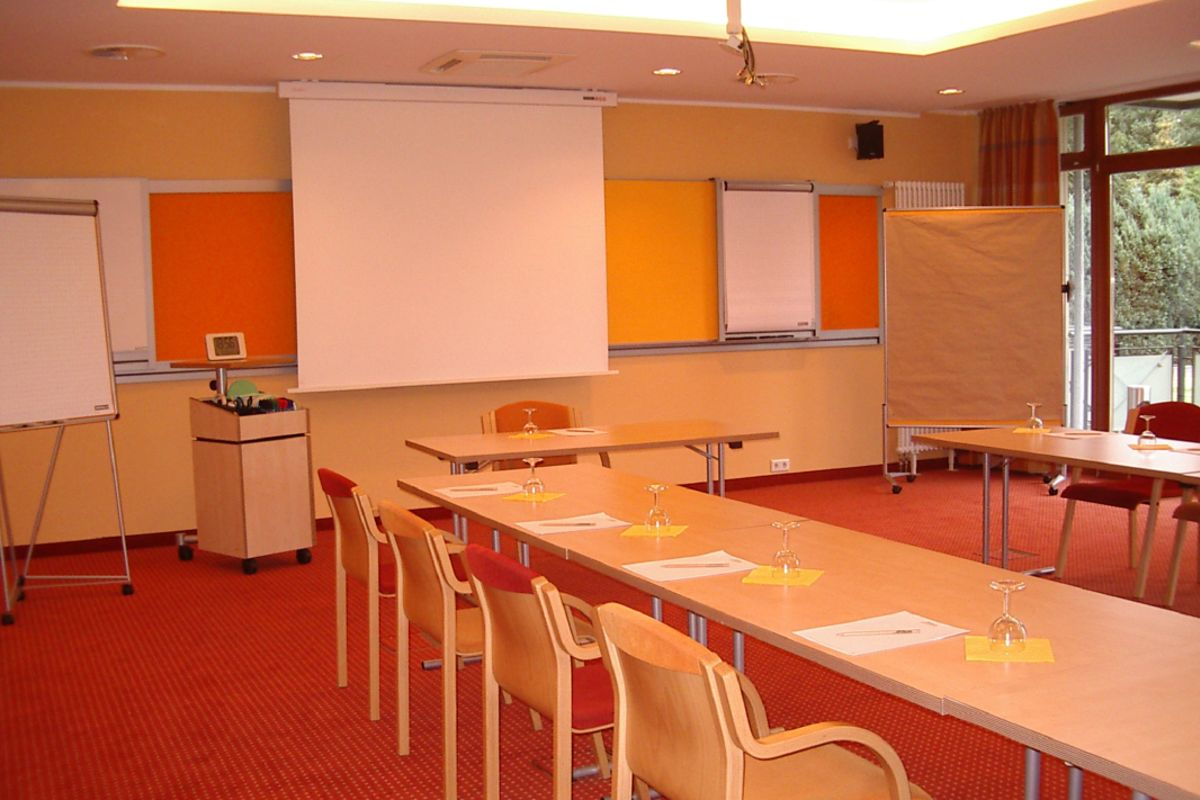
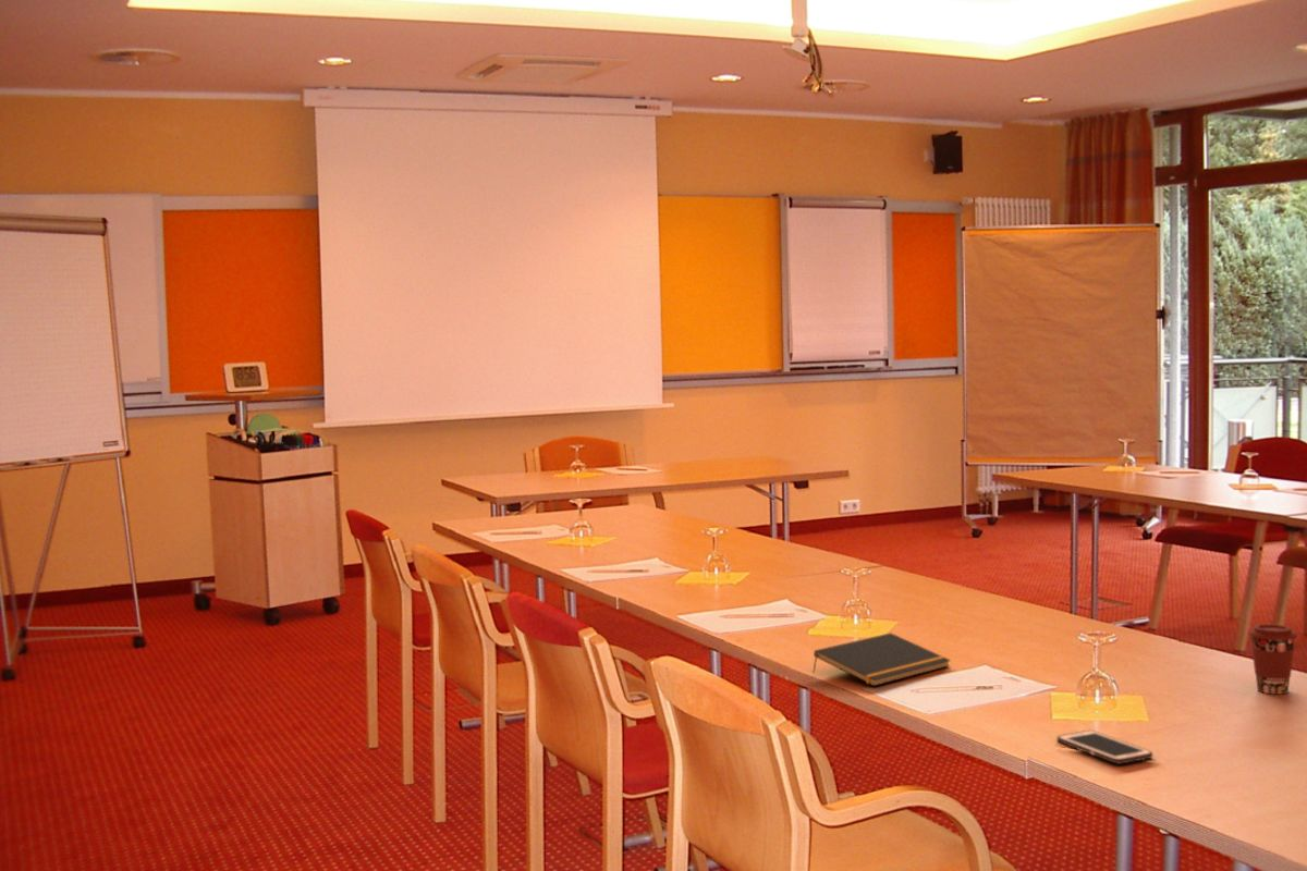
+ cell phone [1056,729,1153,765]
+ coffee cup [1247,623,1298,696]
+ notepad [811,631,952,687]
